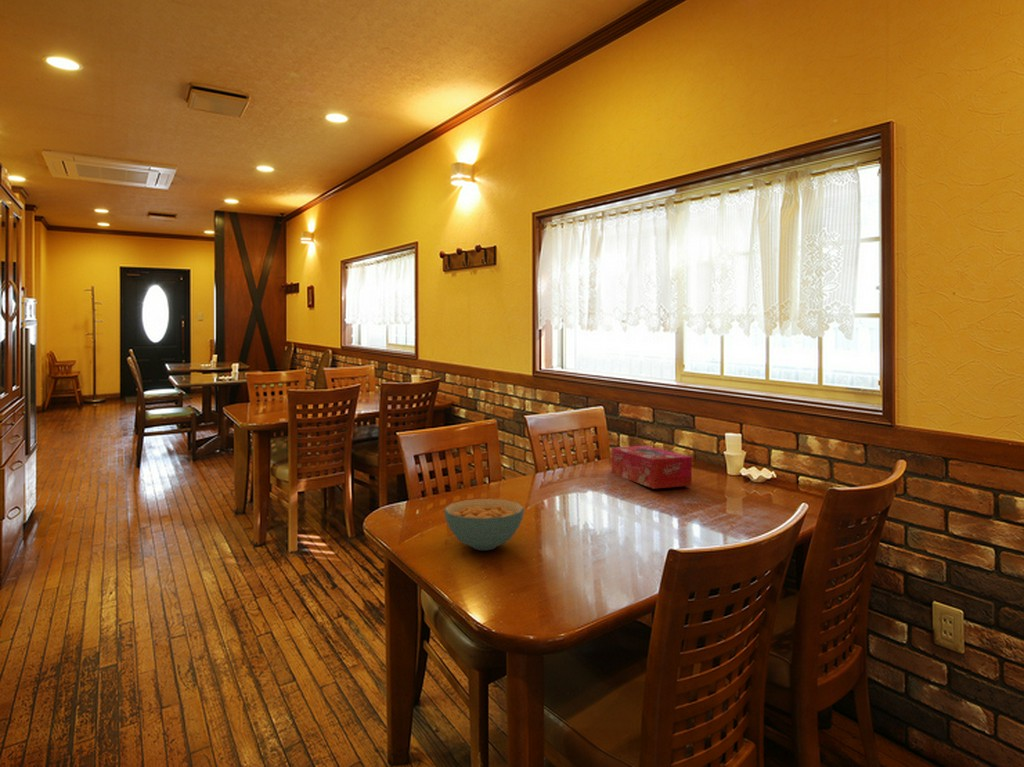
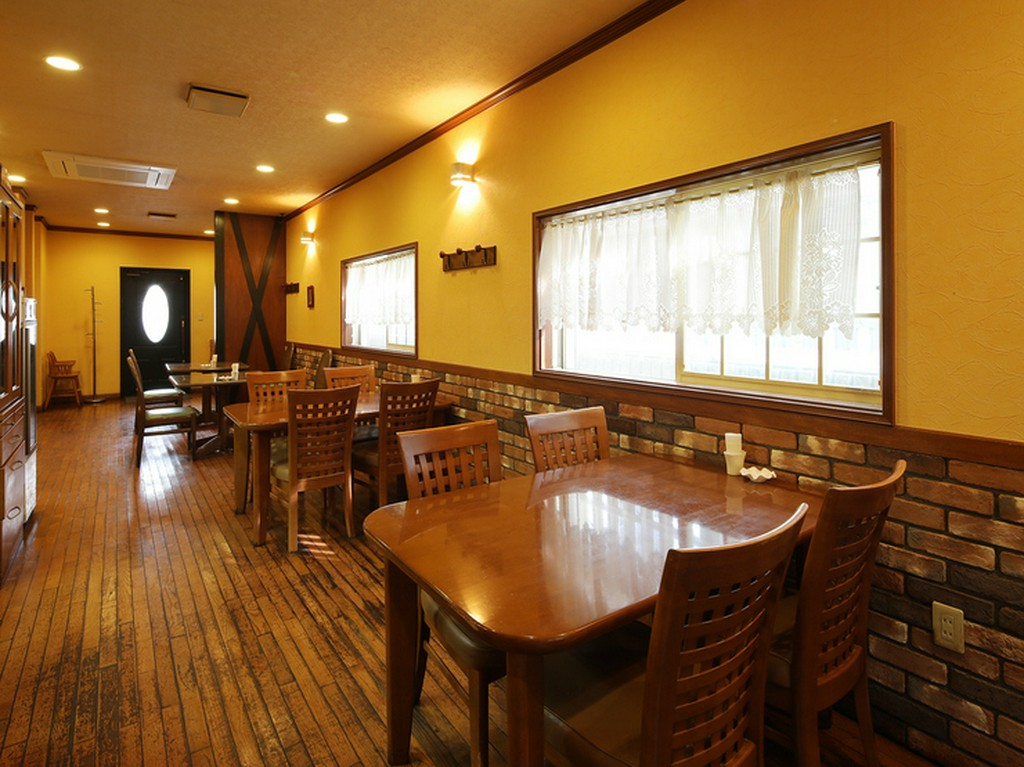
- tissue box [611,445,693,490]
- cereal bowl [443,498,525,551]
